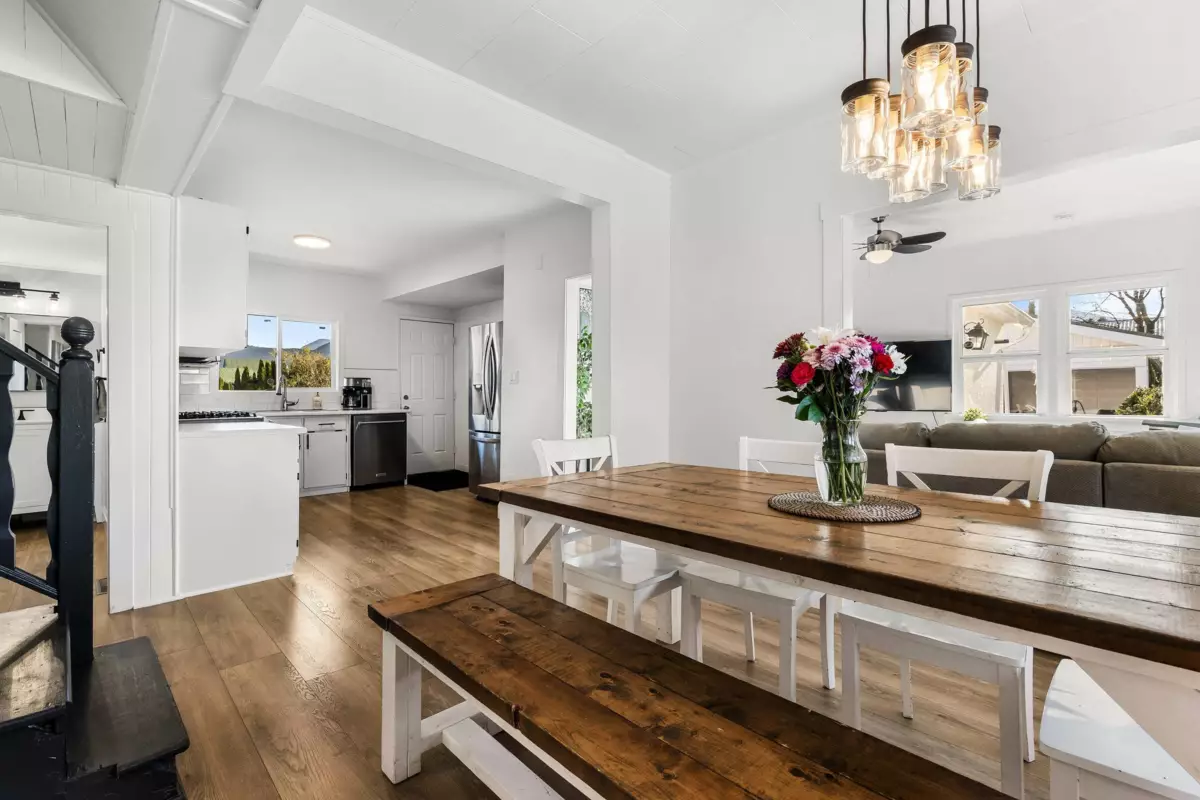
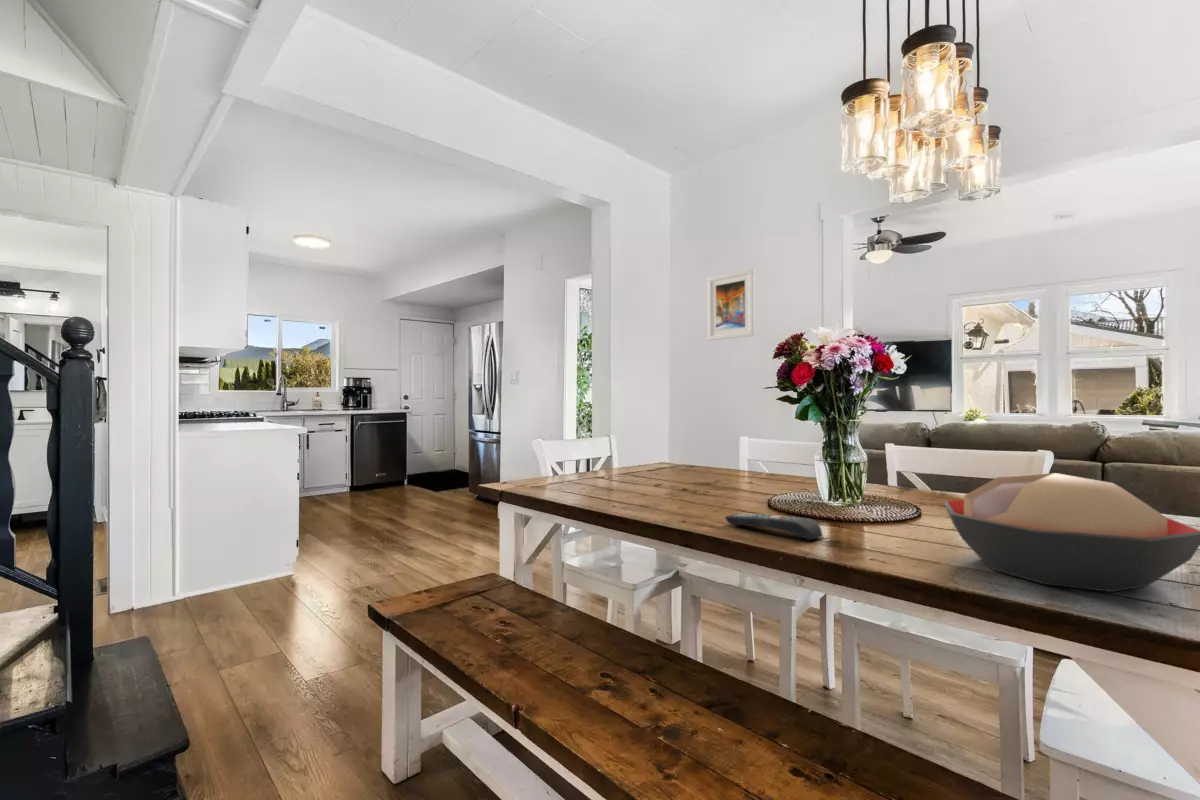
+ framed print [707,268,756,342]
+ remote control [724,512,823,541]
+ decorative bowl [943,472,1200,593]
